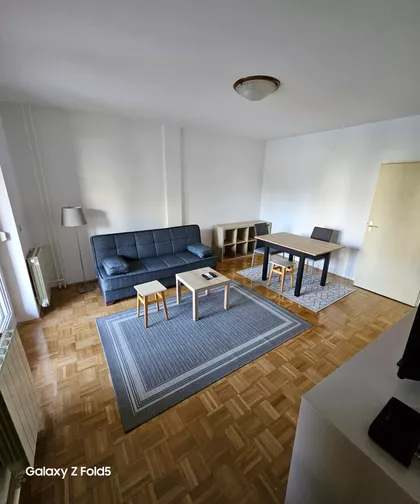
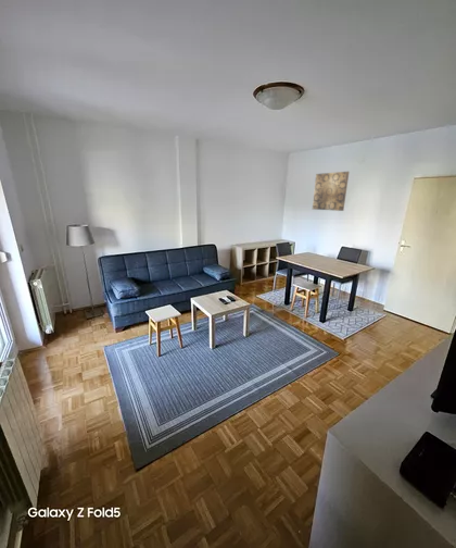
+ wall art [312,171,351,212]
